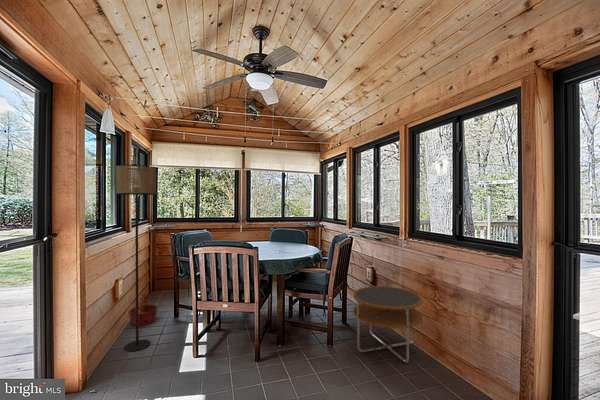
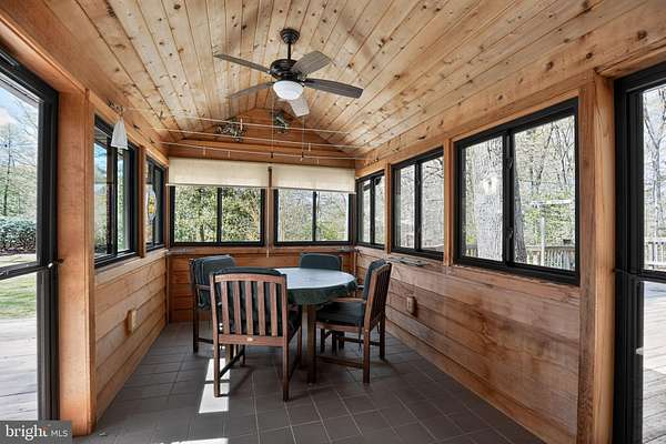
- side table [352,285,424,364]
- floor lamp [115,164,157,353]
- basket [127,293,159,327]
